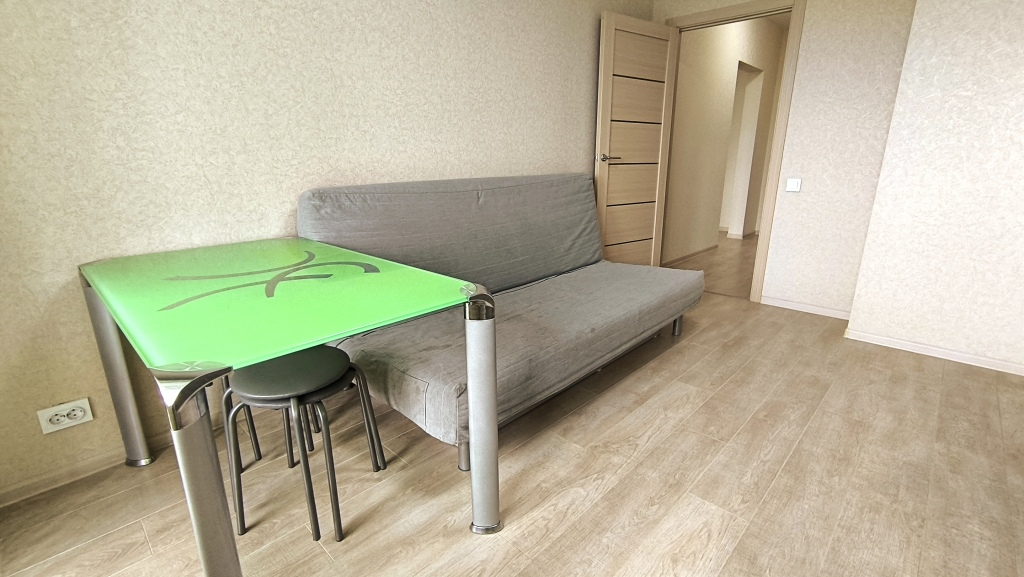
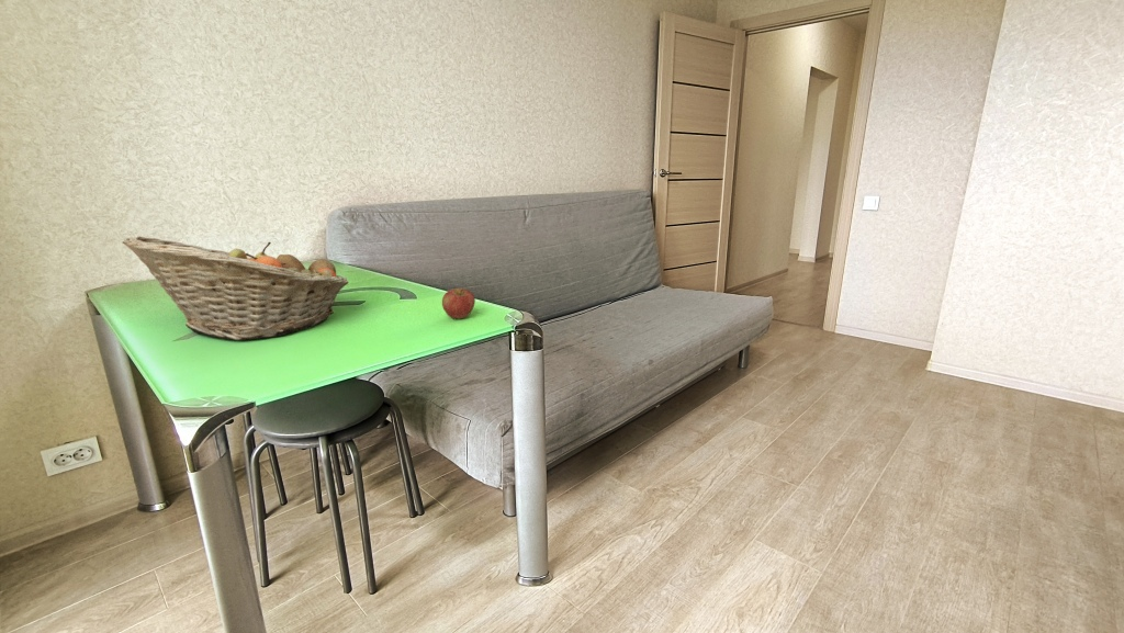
+ fruit basket [121,235,349,341]
+ apple [441,286,476,319]
